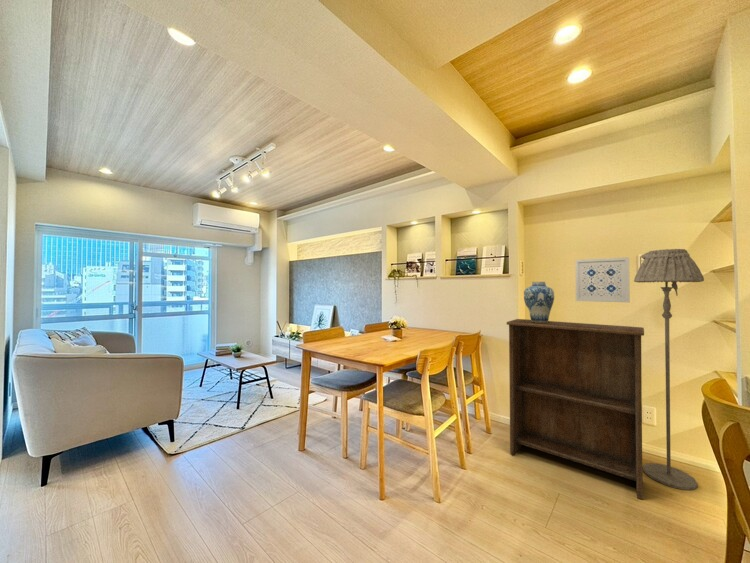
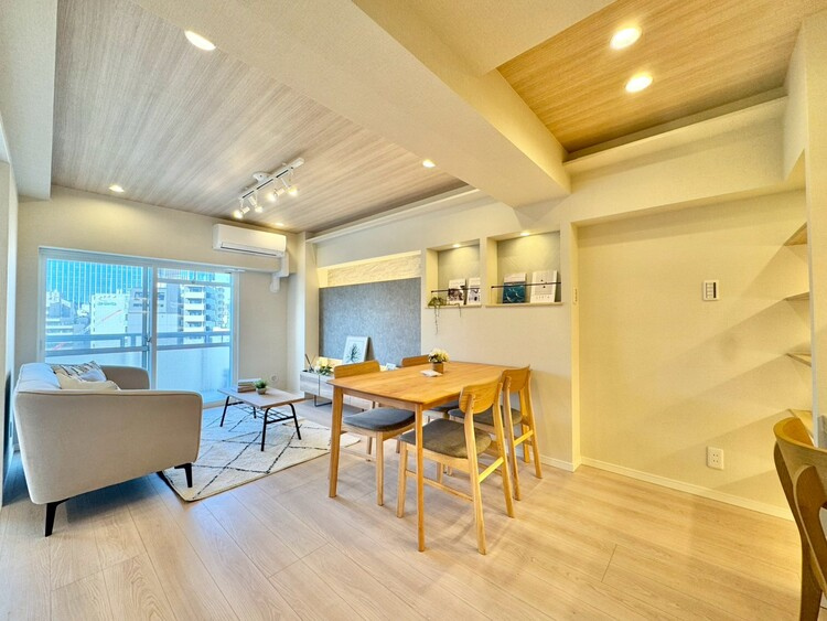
- vase [523,281,555,323]
- floor lamp [633,248,705,491]
- wall art [574,256,631,304]
- bookshelf [506,318,645,501]
